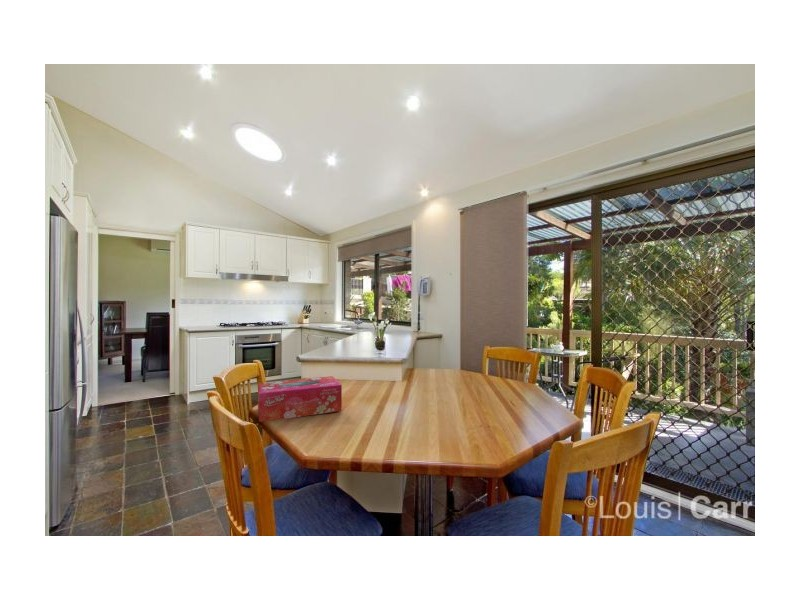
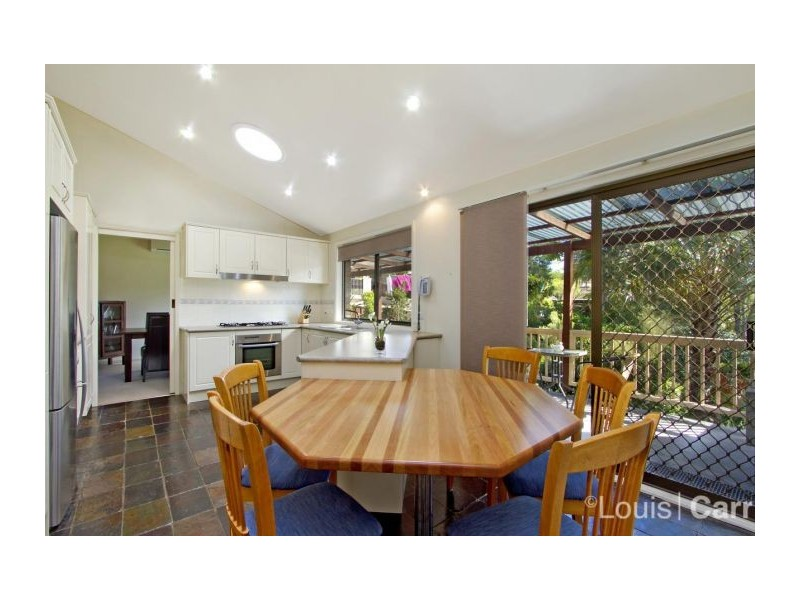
- tissue box [257,375,343,423]
